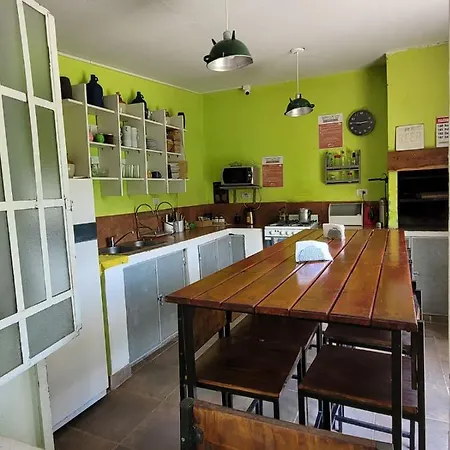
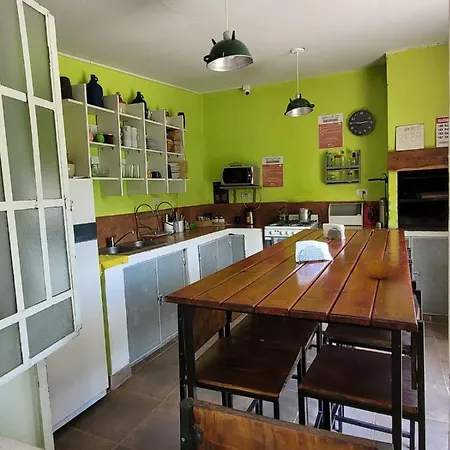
+ fruit [366,258,391,280]
